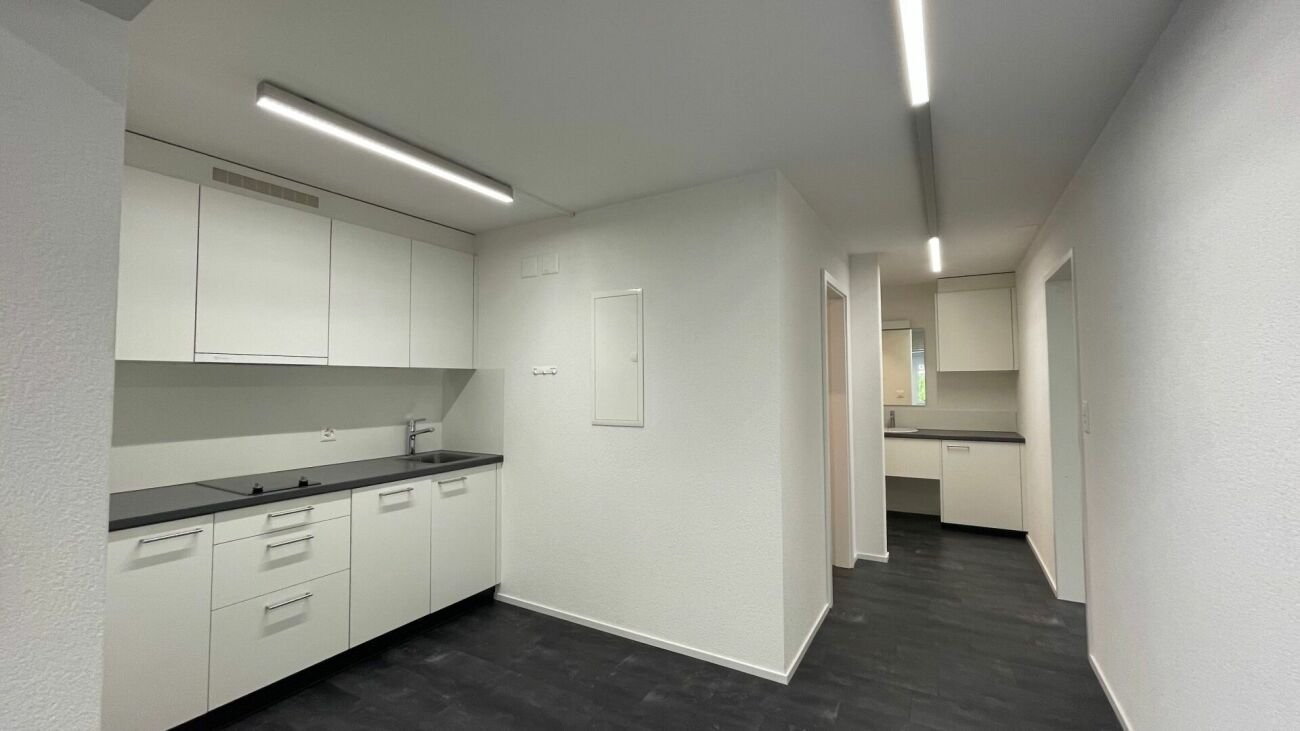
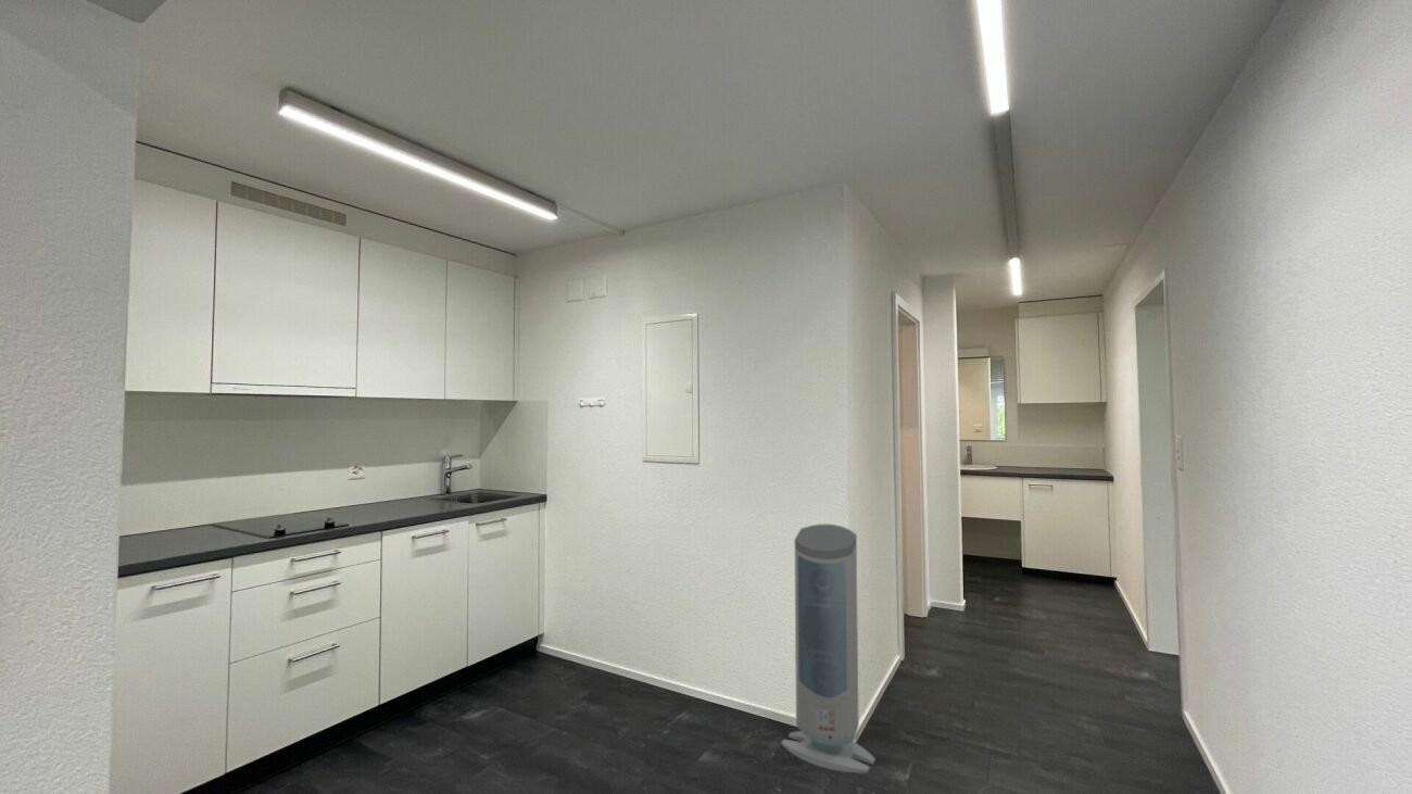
+ air purifier [780,524,877,774]
